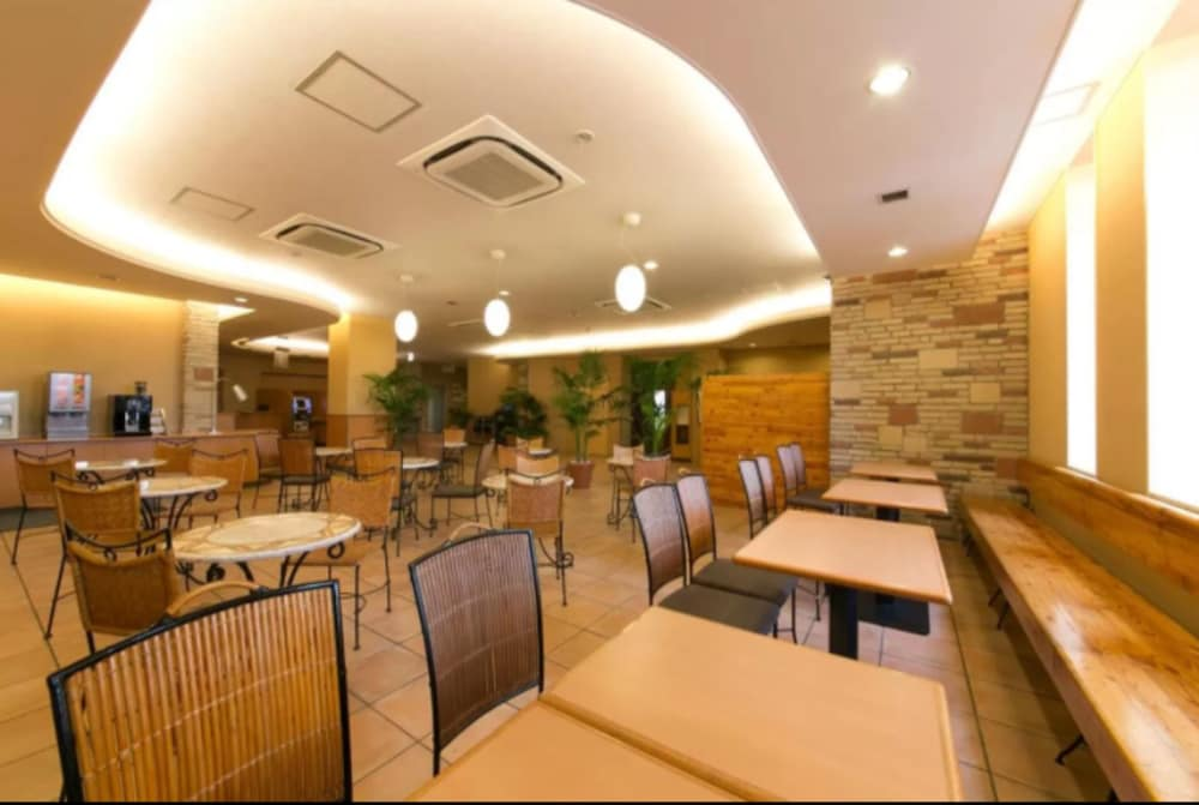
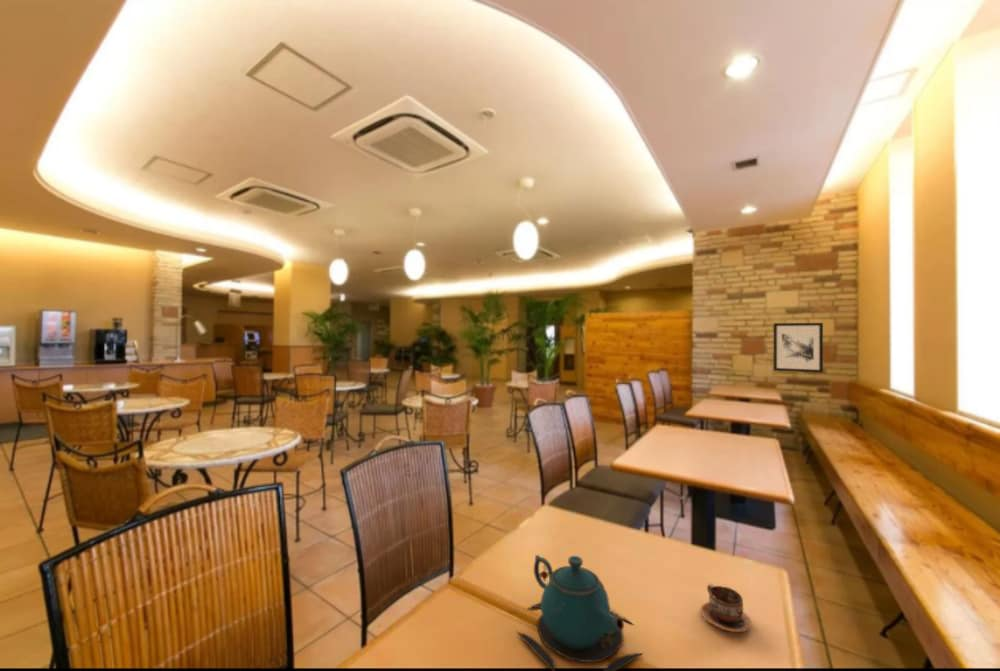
+ teapot [516,554,645,671]
+ cup [699,583,752,634]
+ wall art [773,322,824,374]
